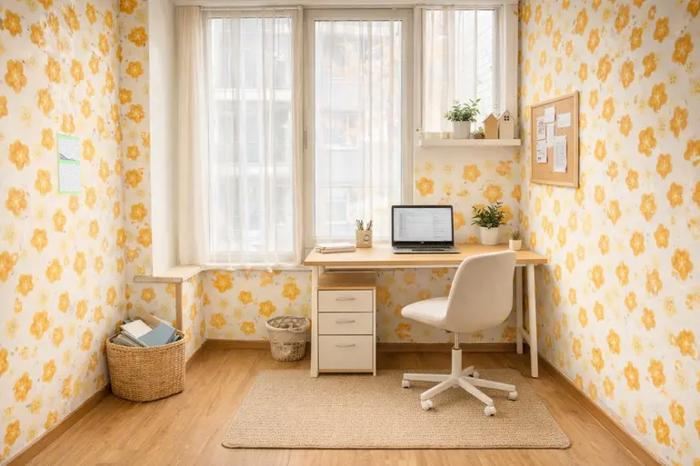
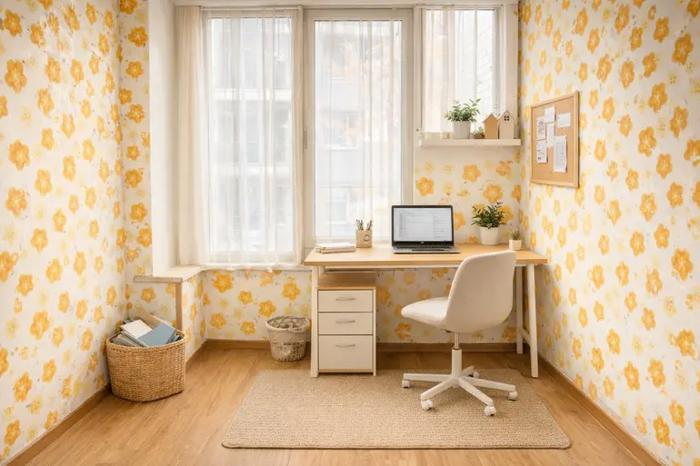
- calendar [55,130,82,195]
